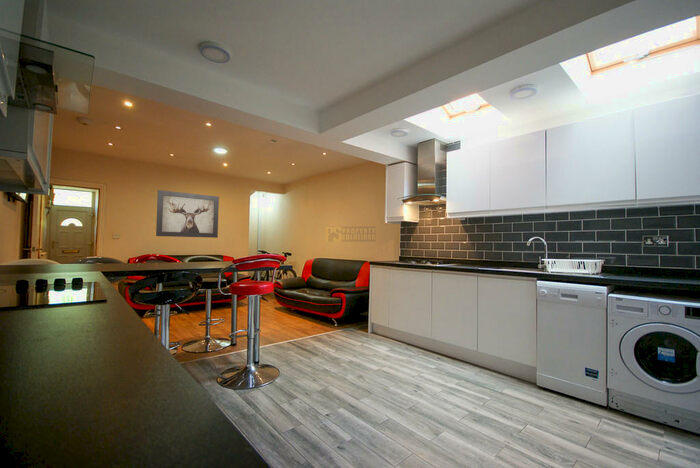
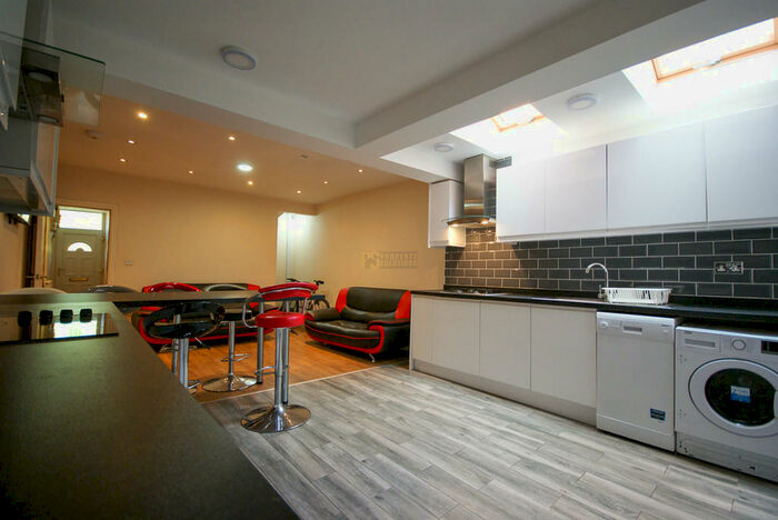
- wall art [155,189,220,239]
